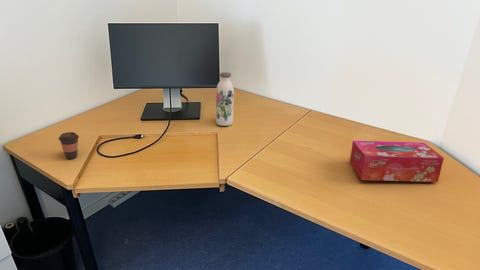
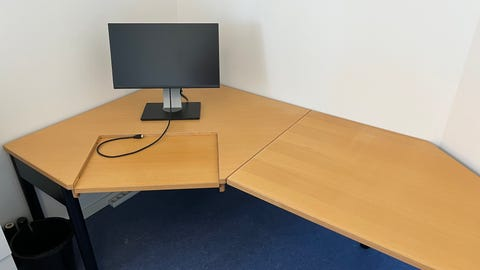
- coffee cup [58,131,80,160]
- water bottle [215,71,235,127]
- tissue box [349,140,445,183]
